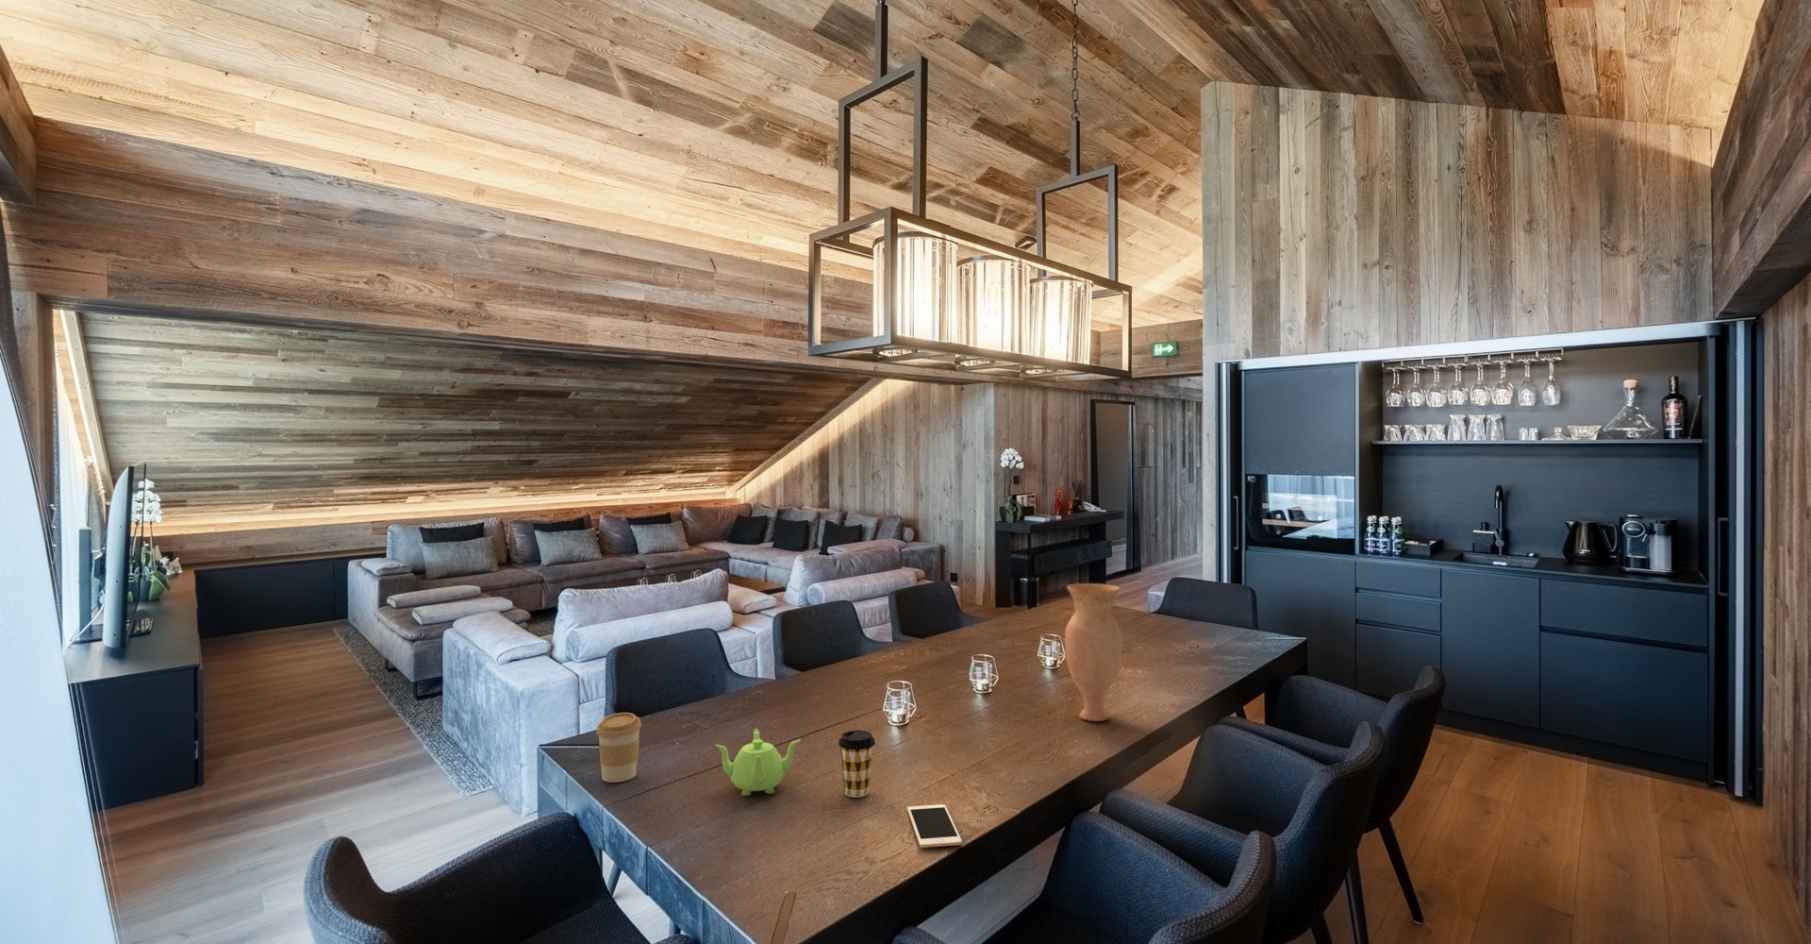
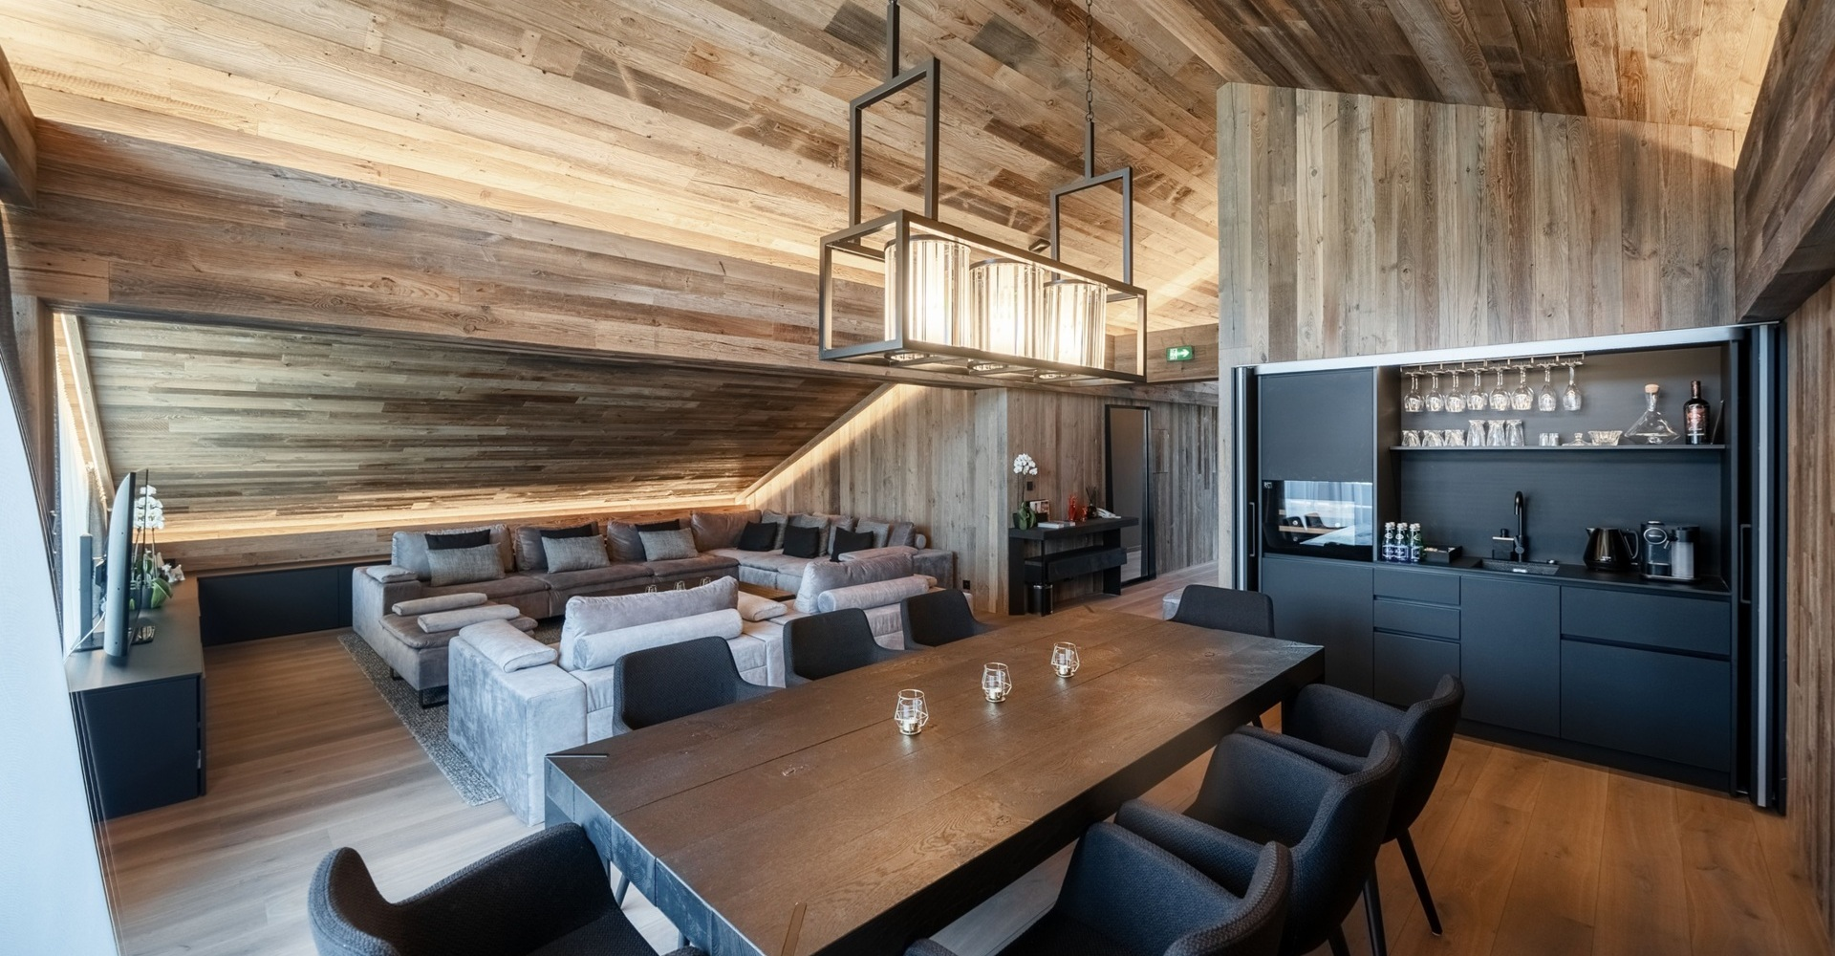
- vase [1064,582,1123,722]
- coffee cup [595,712,642,783]
- coffee cup [837,730,877,799]
- teapot [715,728,801,797]
- cell phone [907,804,963,848]
